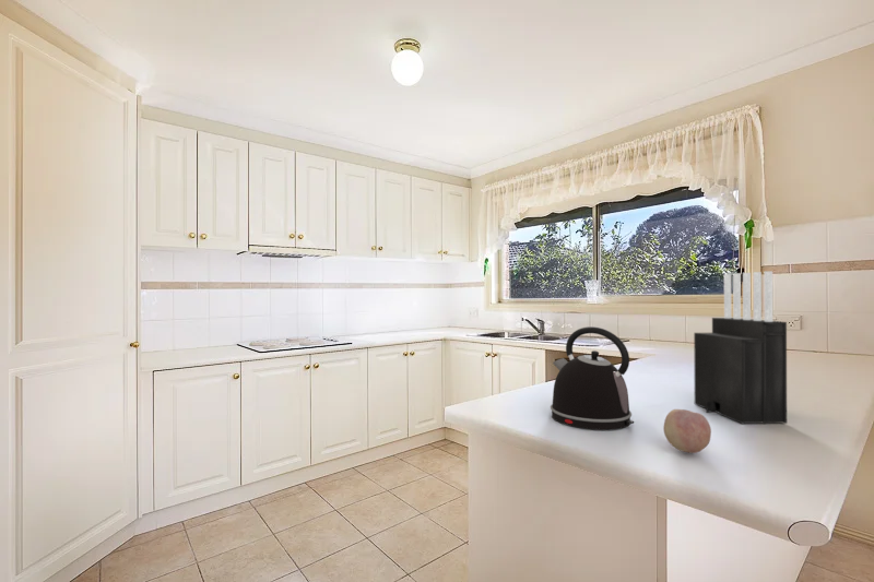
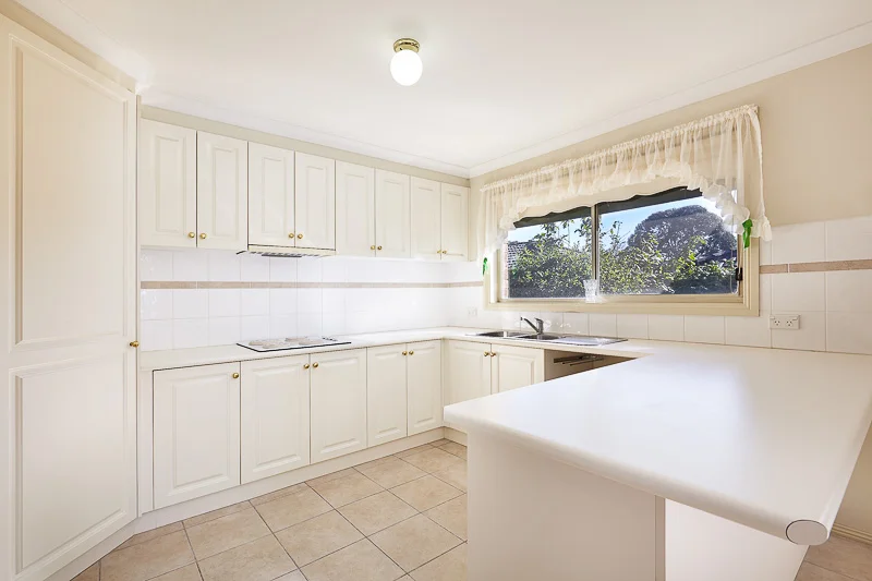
- knife block [693,270,788,425]
- fruit [662,408,712,454]
- kettle [550,325,635,431]
